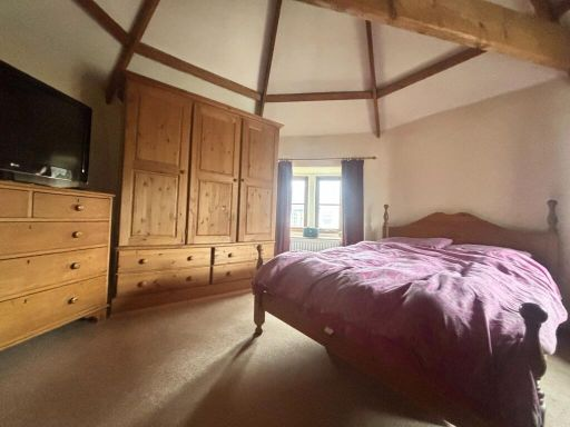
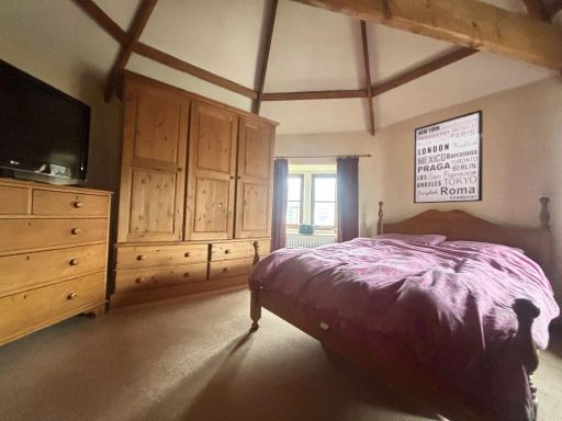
+ wall art [413,109,484,205]
